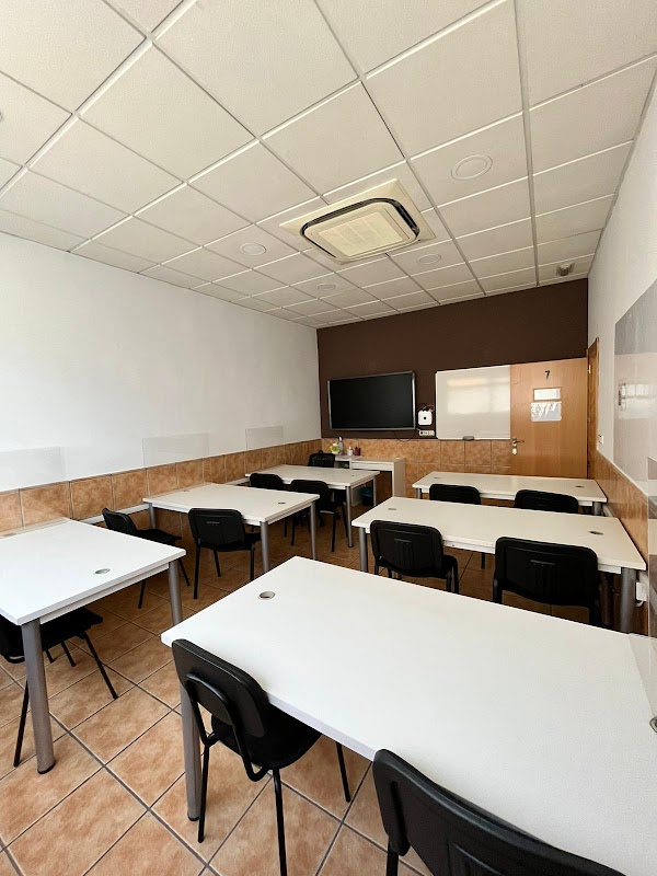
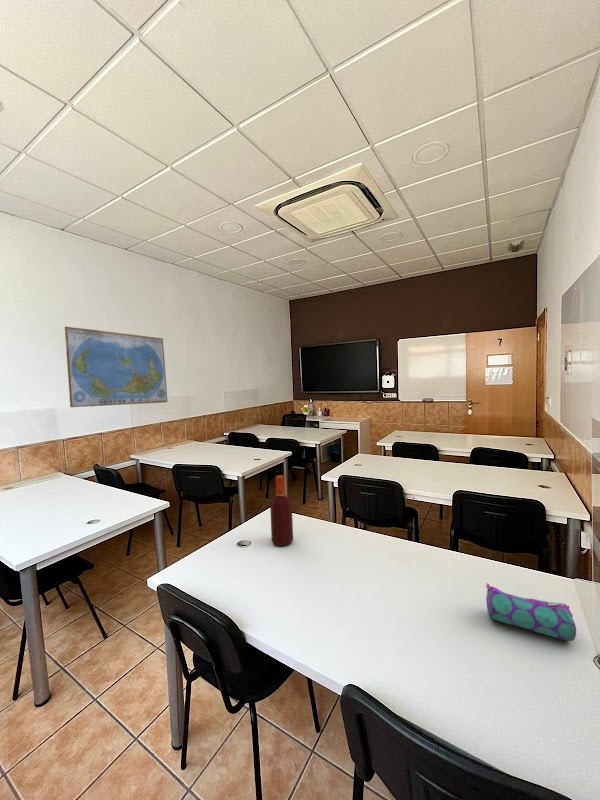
+ bottle [269,474,294,547]
+ world map [64,326,168,408]
+ pencil case [485,582,577,642]
